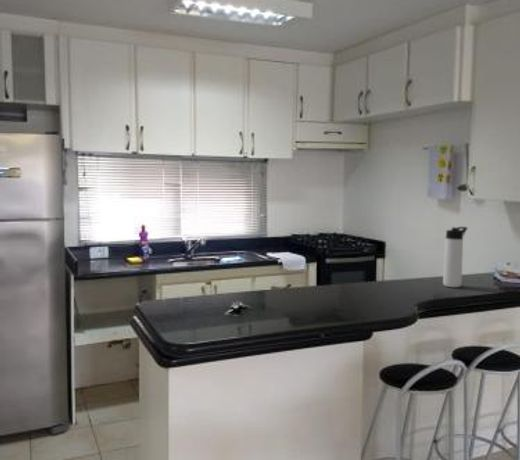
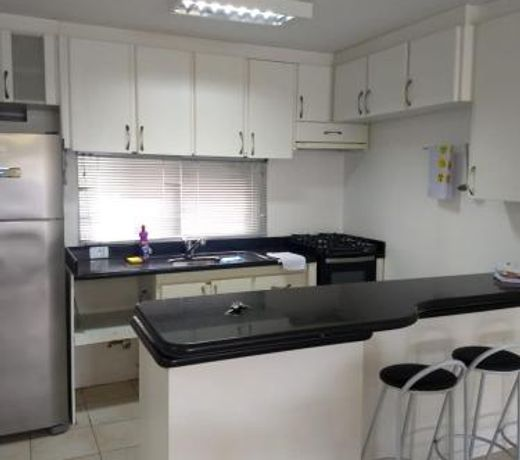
- thermos bottle [442,226,468,288]
